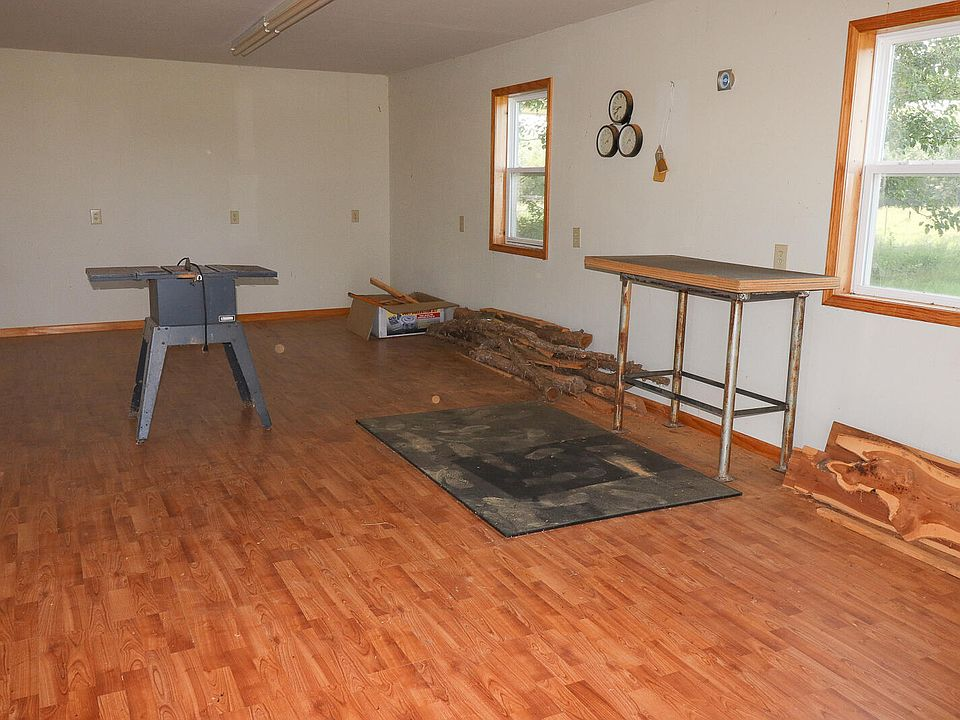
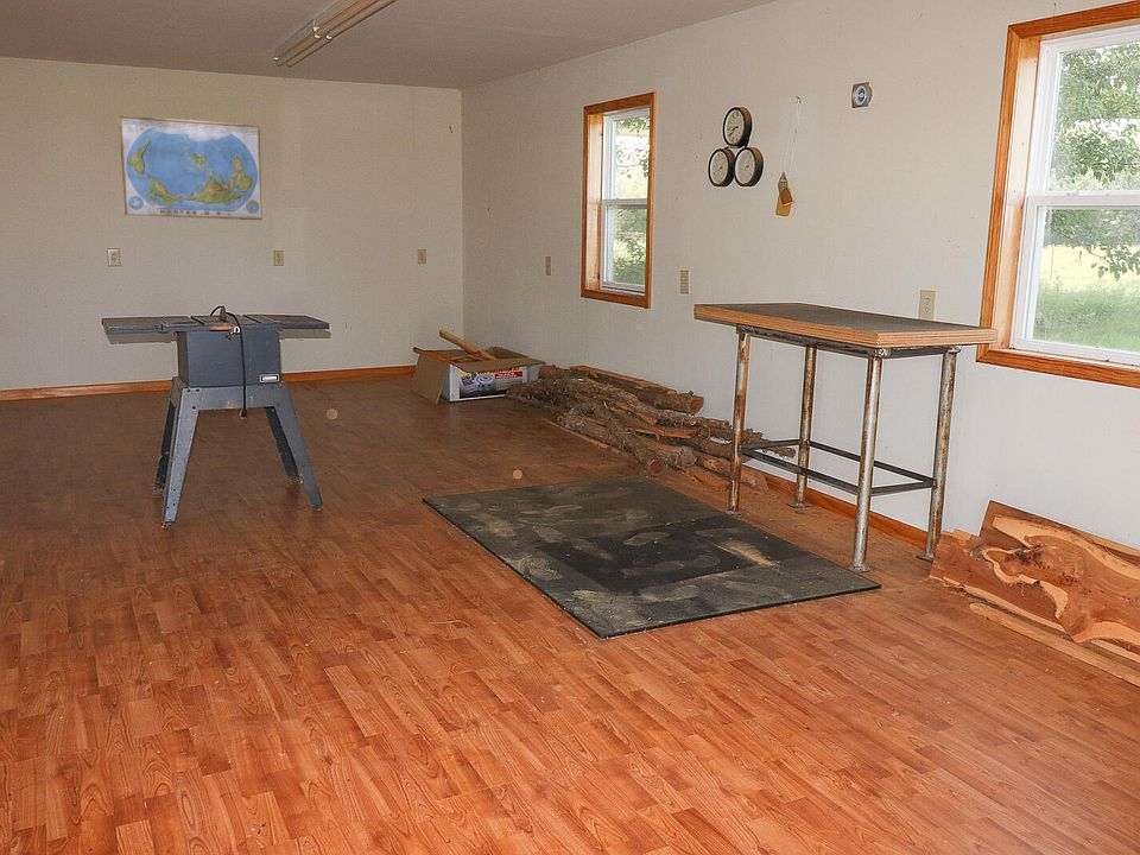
+ world map [118,114,264,221]
